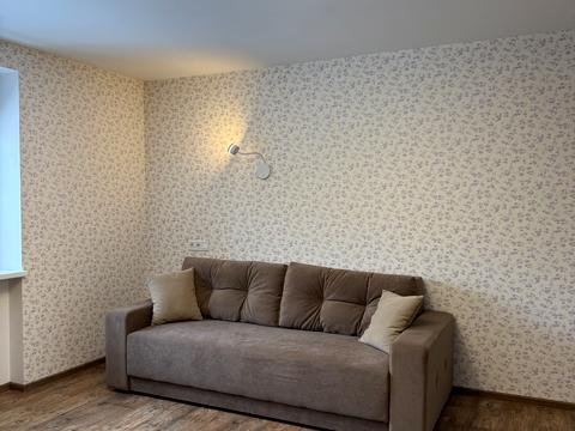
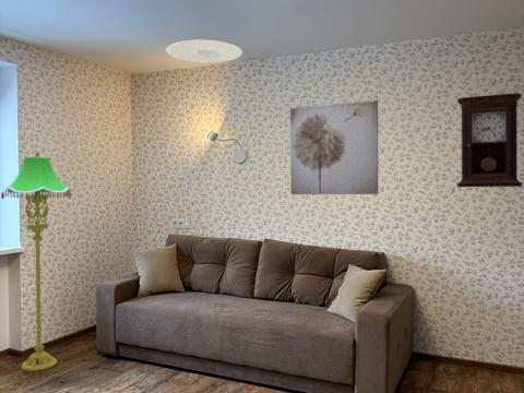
+ ceiling light [166,39,243,63]
+ floor lamp [0,151,72,372]
+ wall art [289,99,380,195]
+ pendulum clock [456,92,523,188]
